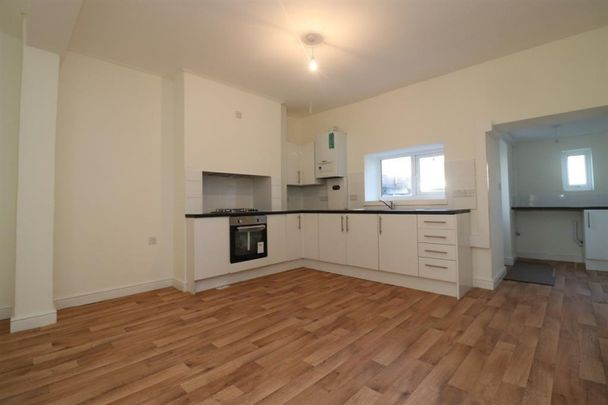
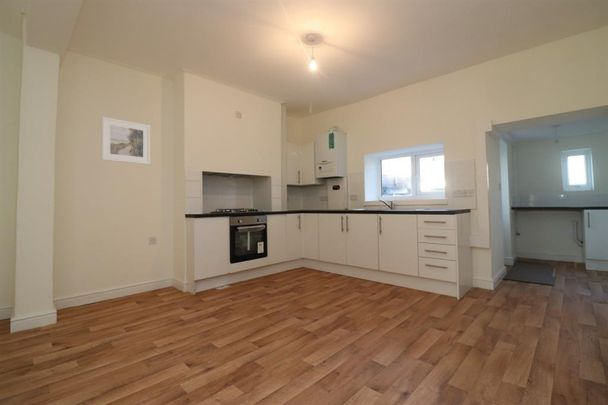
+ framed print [101,116,151,165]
